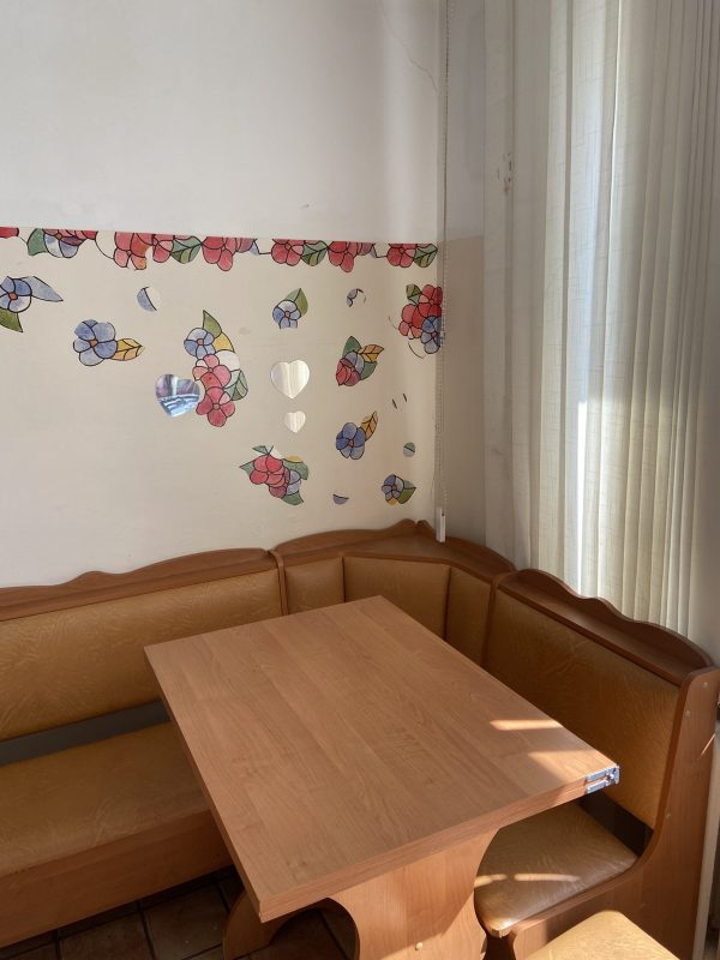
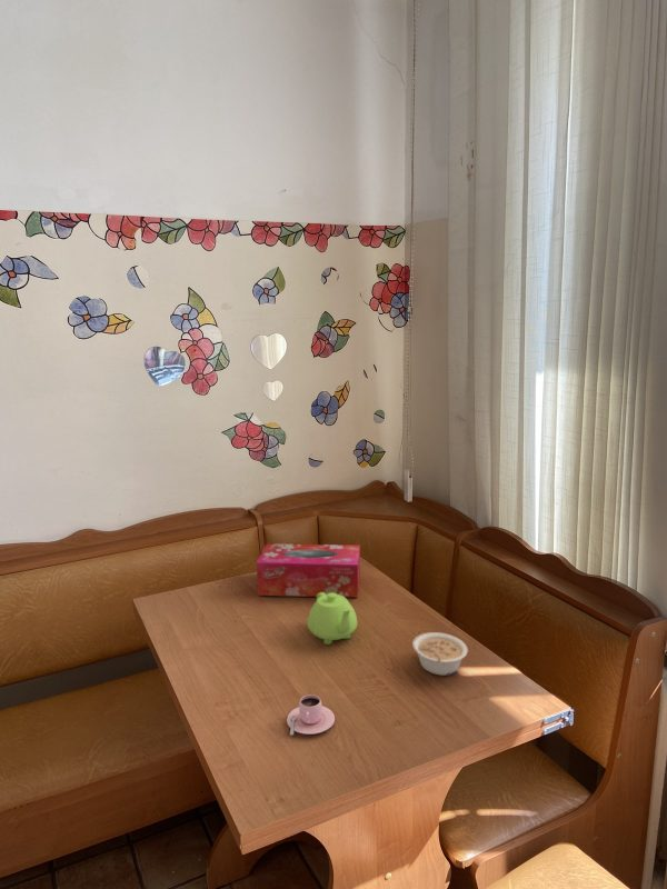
+ legume [411,631,469,677]
+ tissue box [256,543,361,598]
+ teacup [286,693,336,736]
+ teapot [307,592,358,646]
